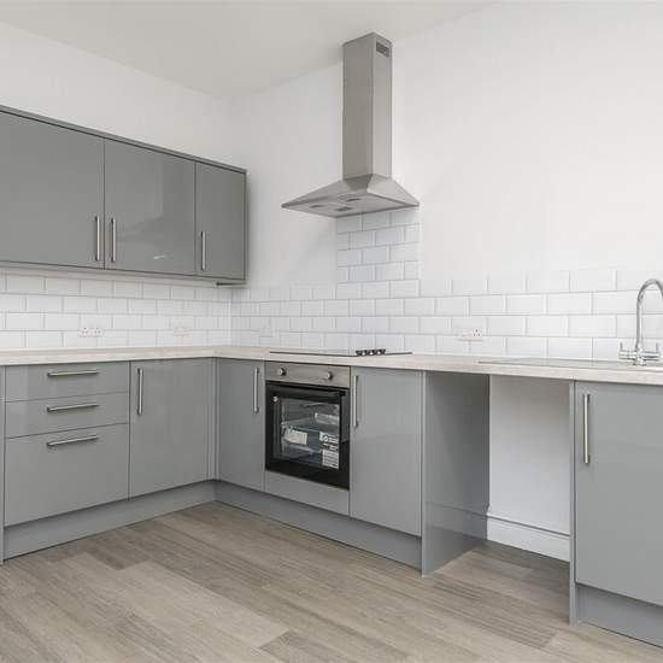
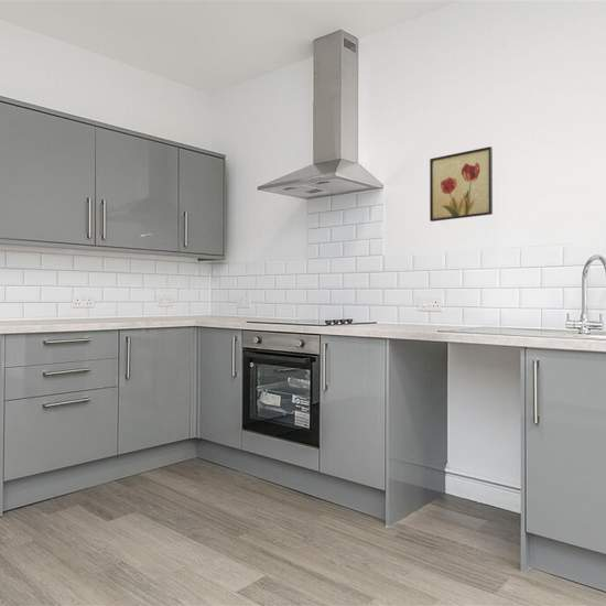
+ wall art [429,145,494,223]
